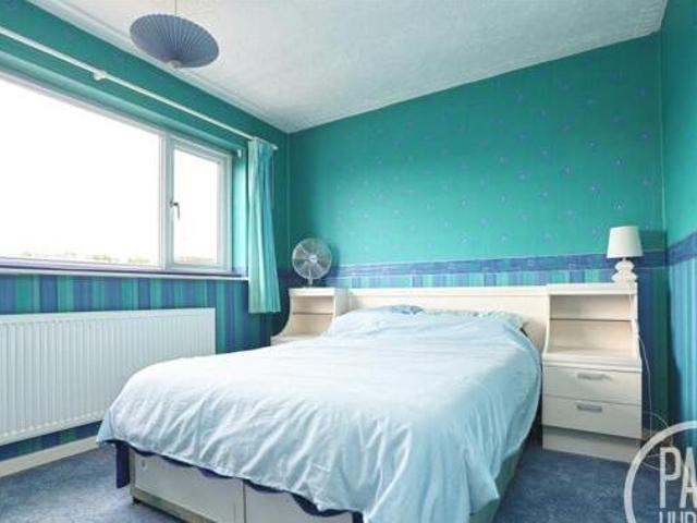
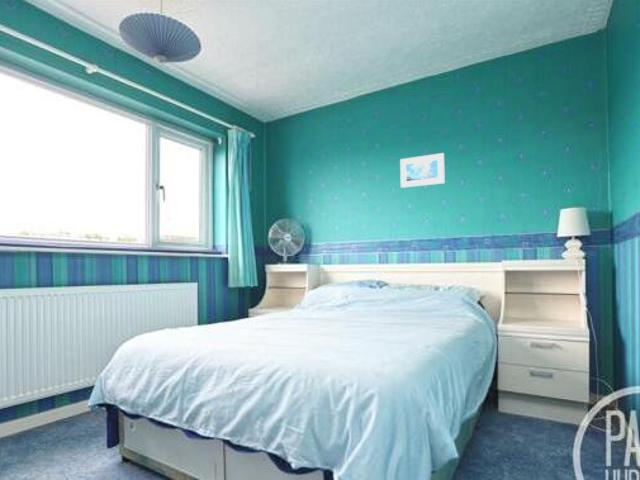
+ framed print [399,152,446,189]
